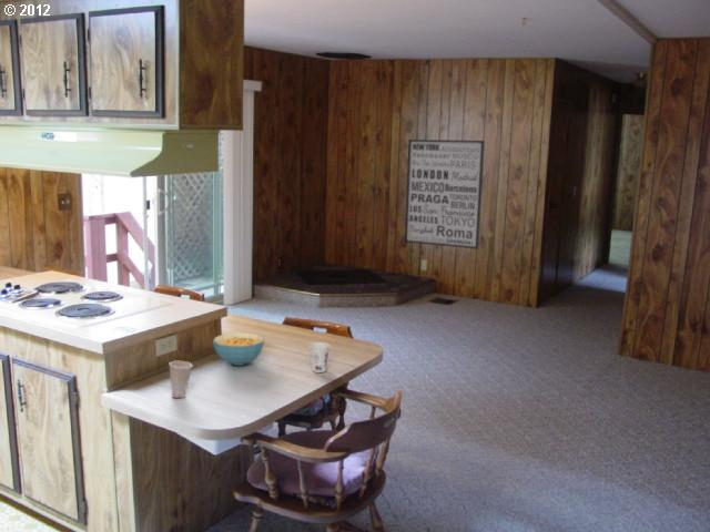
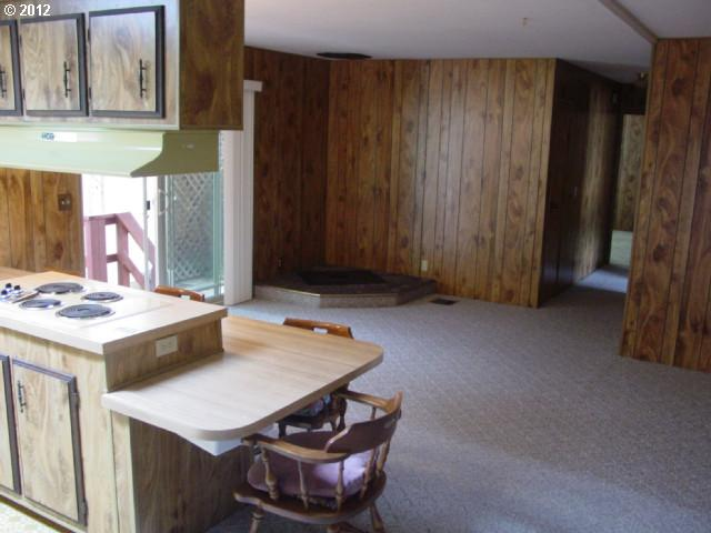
- cup [308,341,331,374]
- cereal bowl [212,331,265,367]
- cup [168,360,193,399]
- wall art [404,139,486,249]
